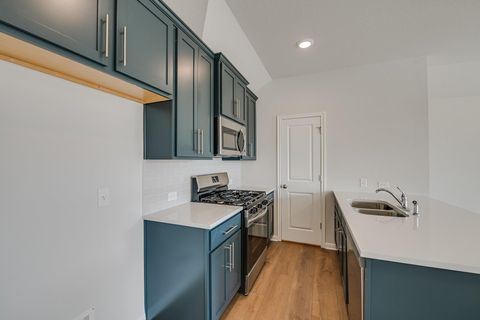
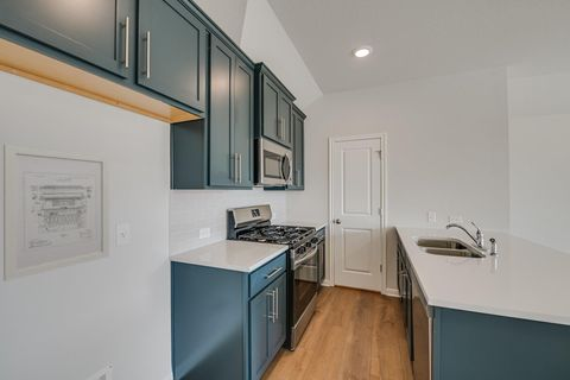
+ wall art [2,144,110,283]
